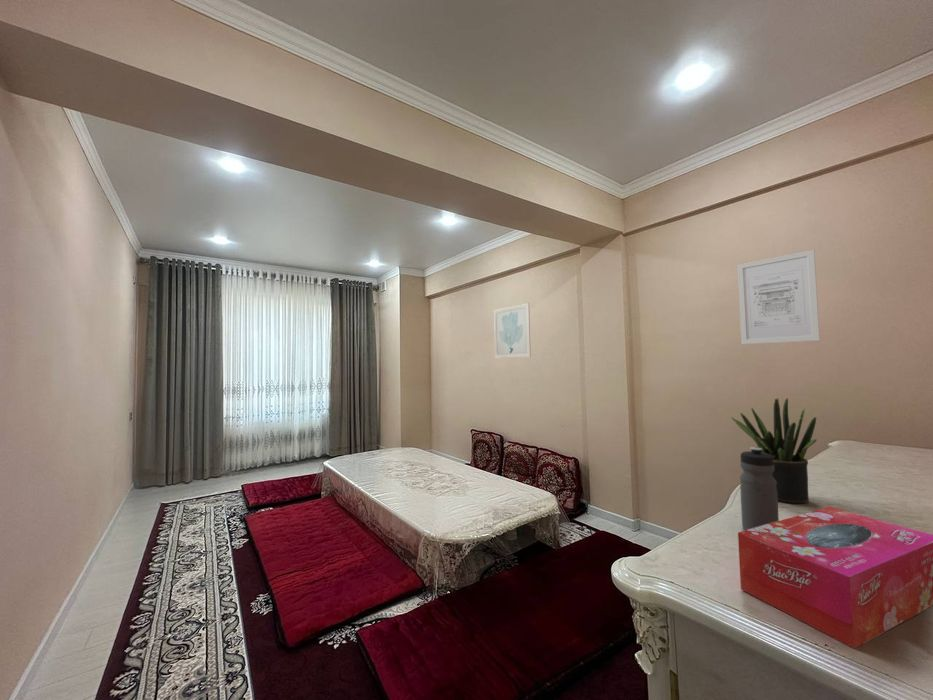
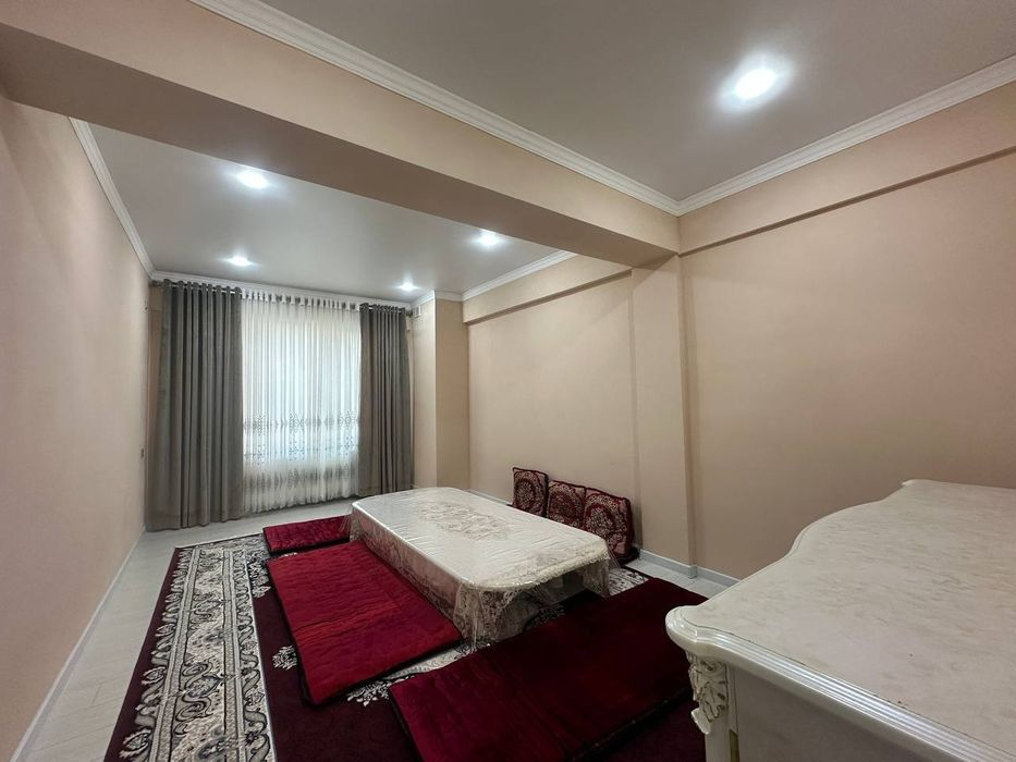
- water bottle [739,446,780,530]
- potted plant [730,397,818,504]
- tissue box [737,506,933,650]
- wall art [493,302,532,359]
- wall art [736,249,821,345]
